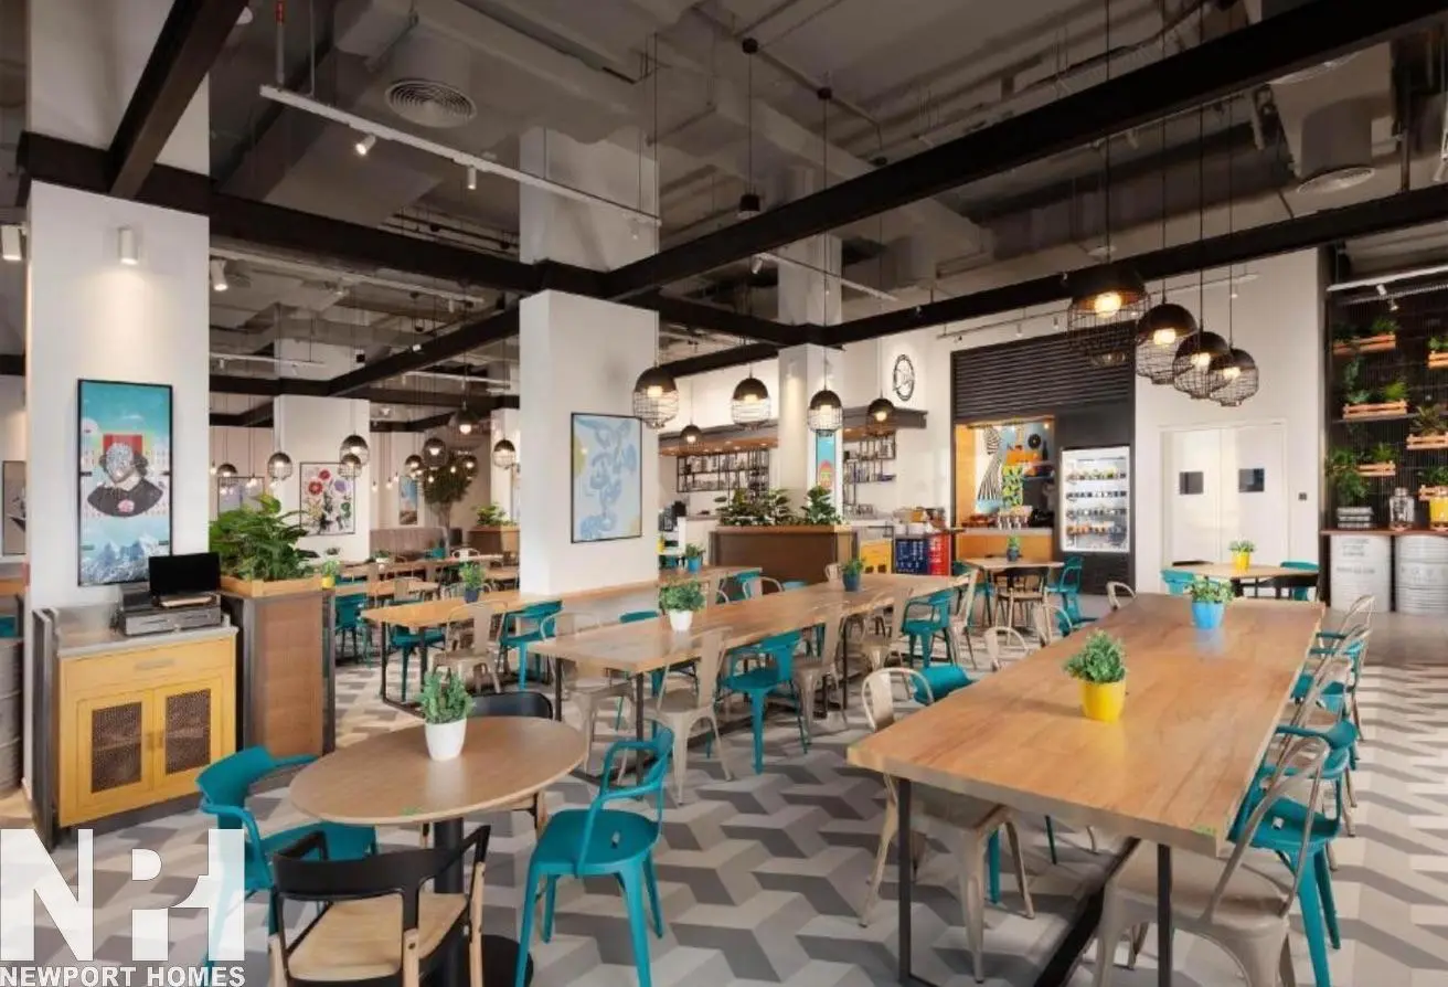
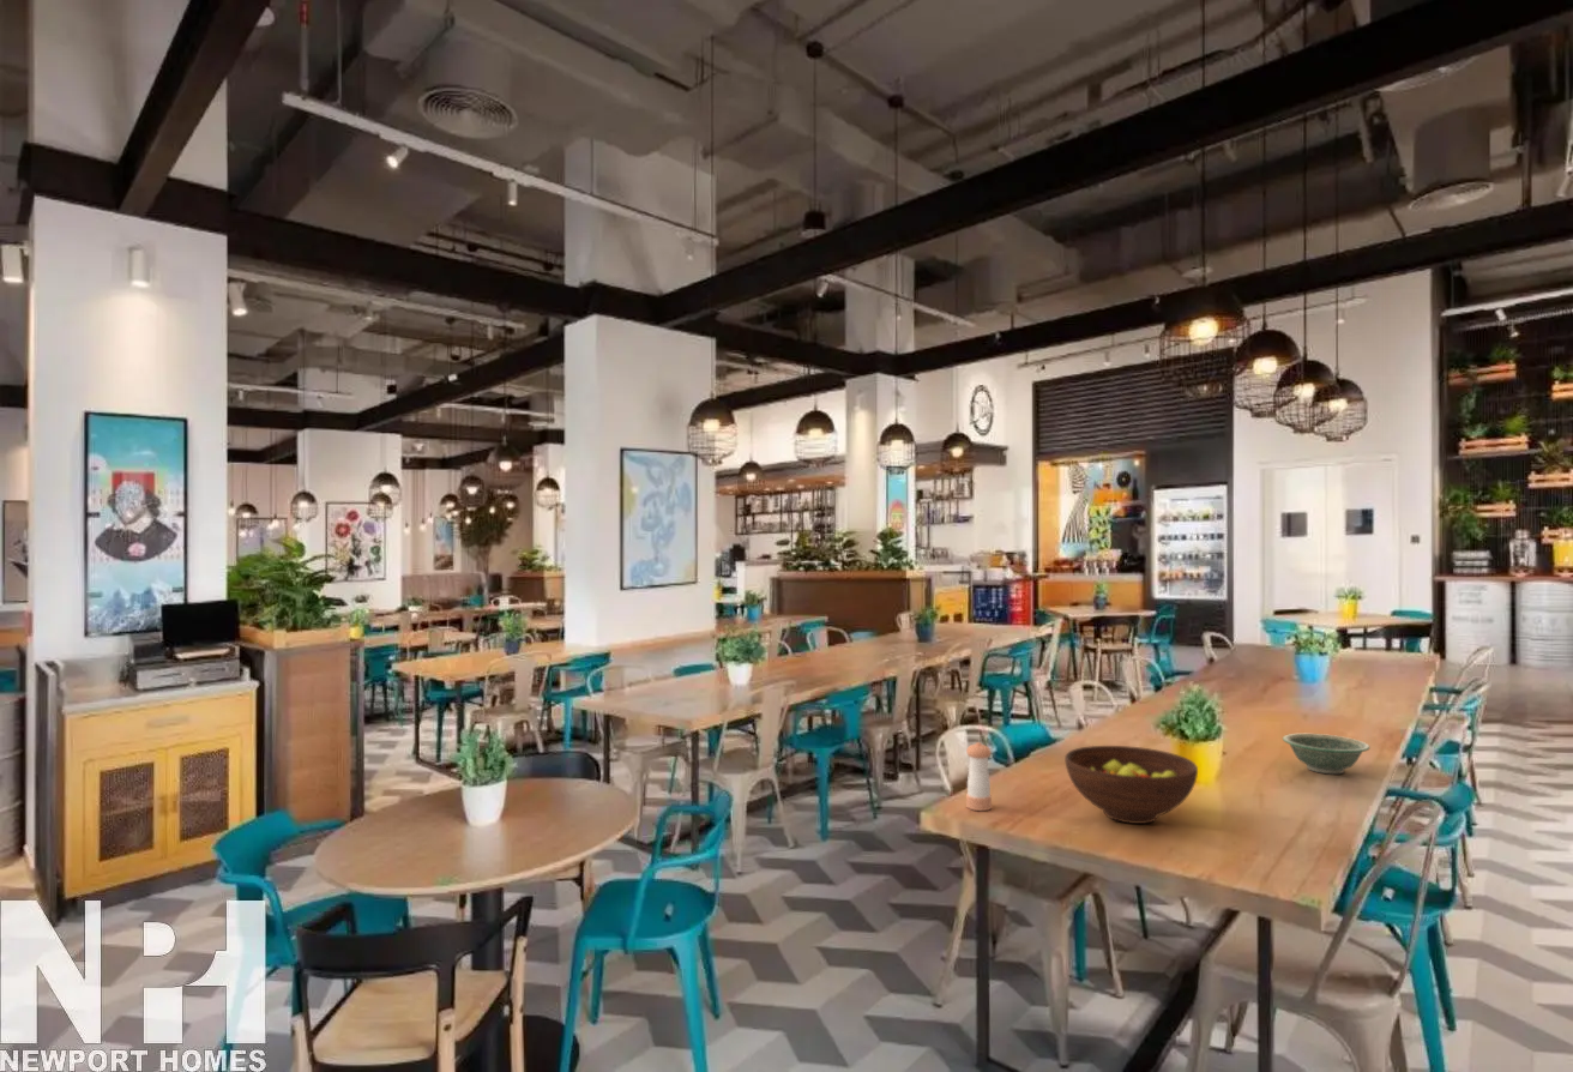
+ fruit bowl [1063,745,1199,825]
+ bowl [1282,733,1372,775]
+ pepper shaker [965,741,993,812]
